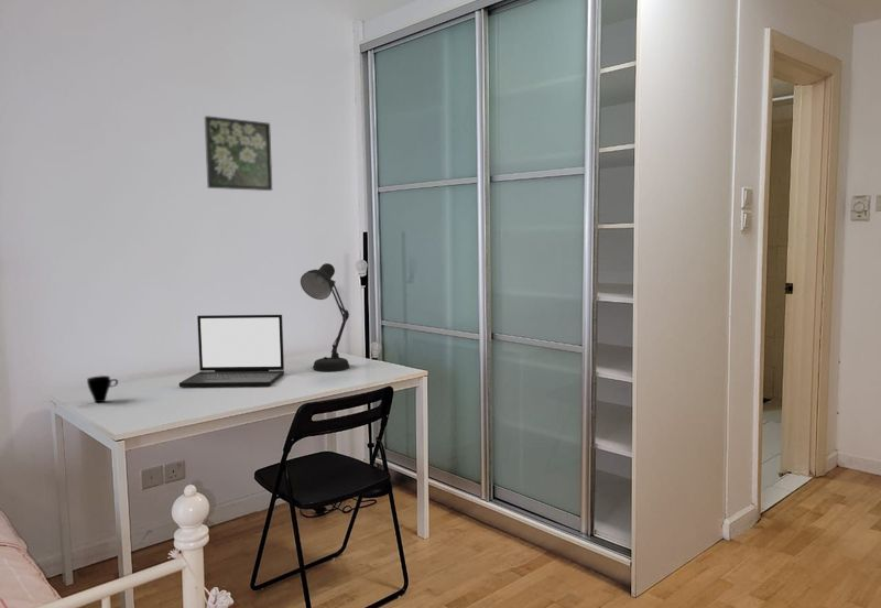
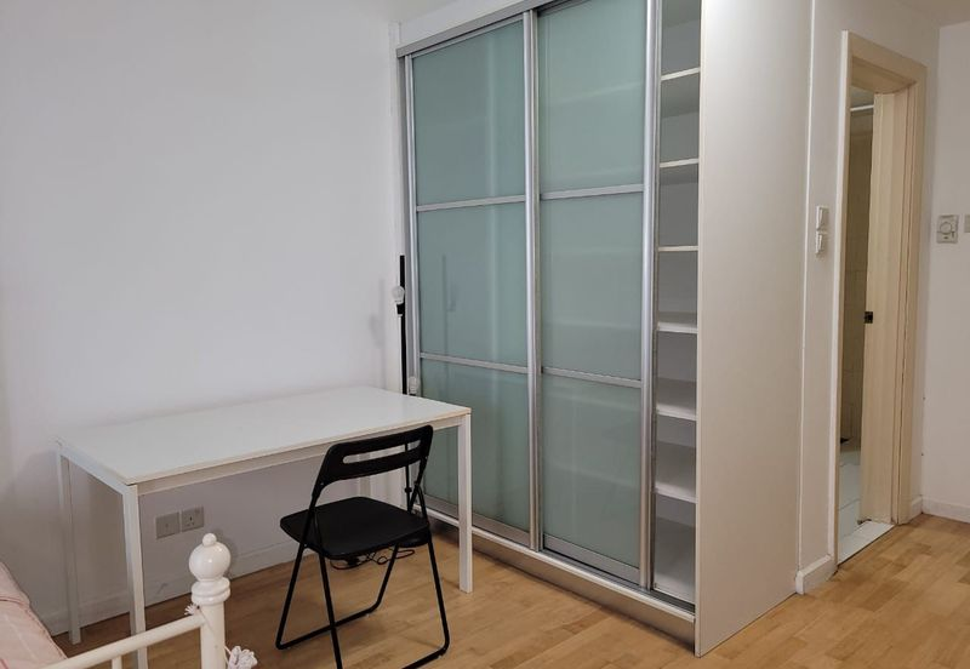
- laptop [178,314,285,388]
- cup [86,374,119,403]
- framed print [204,115,273,192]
- desk lamp [300,262,350,372]
